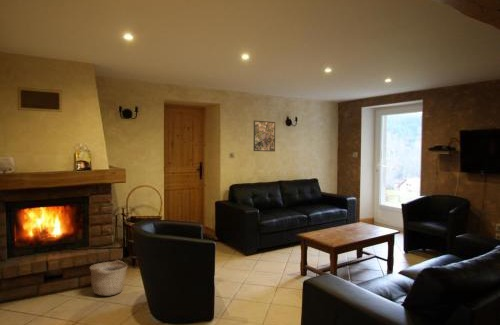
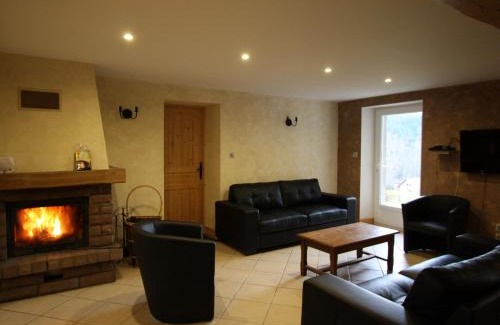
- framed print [253,120,276,152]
- basket [89,259,128,297]
